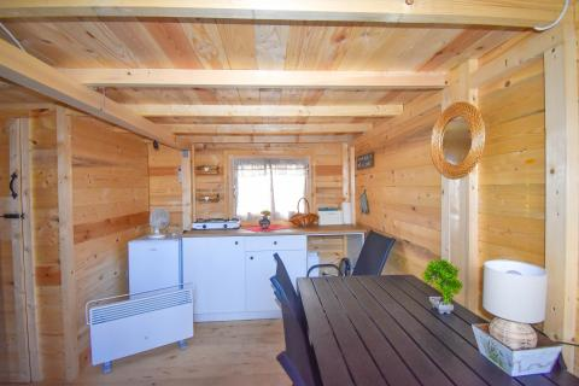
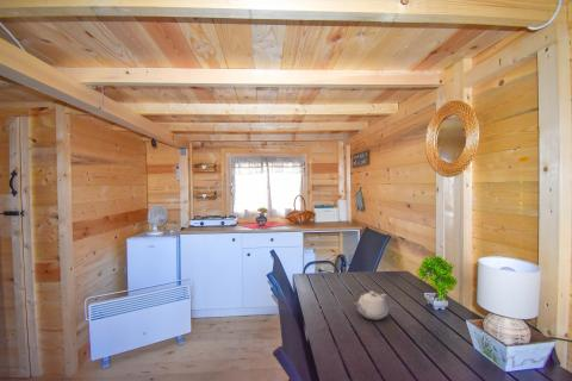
+ teapot [354,291,390,321]
